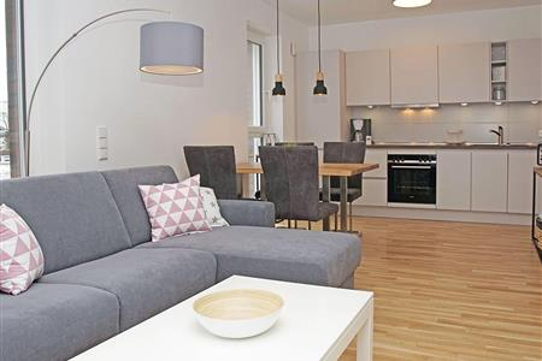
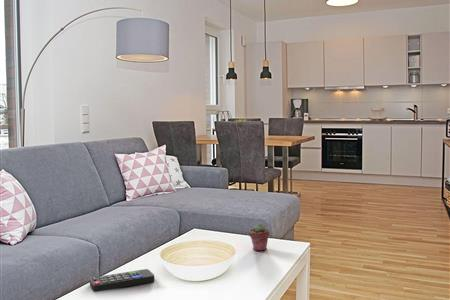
+ potted succulent [248,222,270,252]
+ remote control [89,268,155,293]
